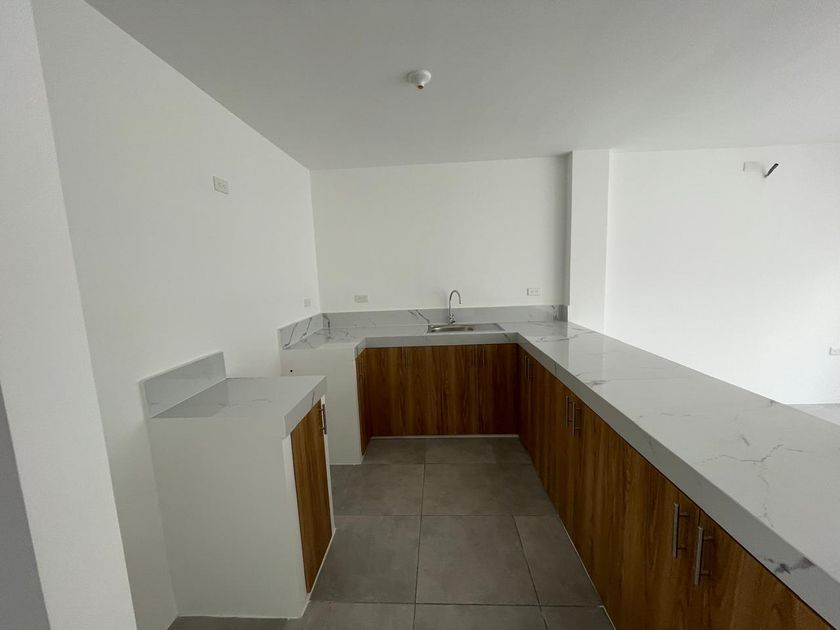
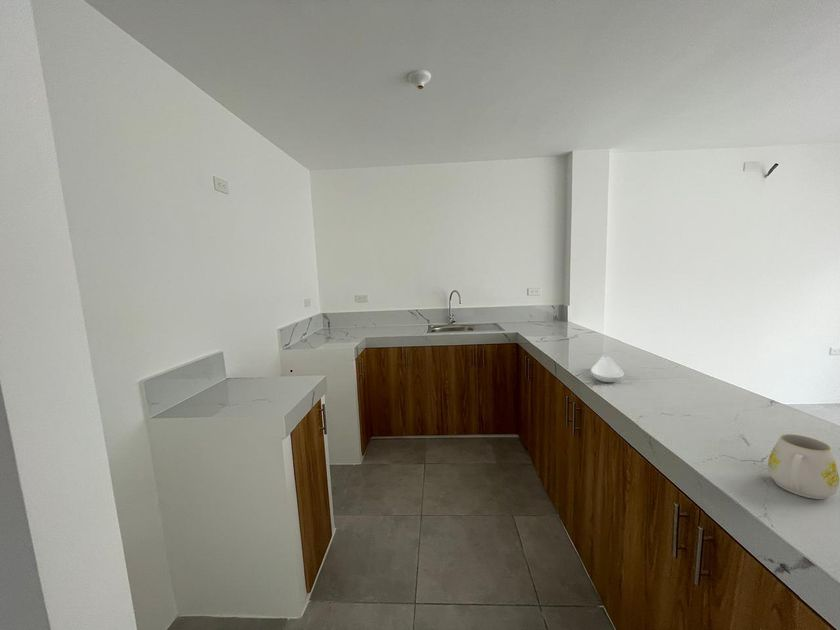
+ spoon rest [590,355,625,383]
+ mug [767,433,840,500]
